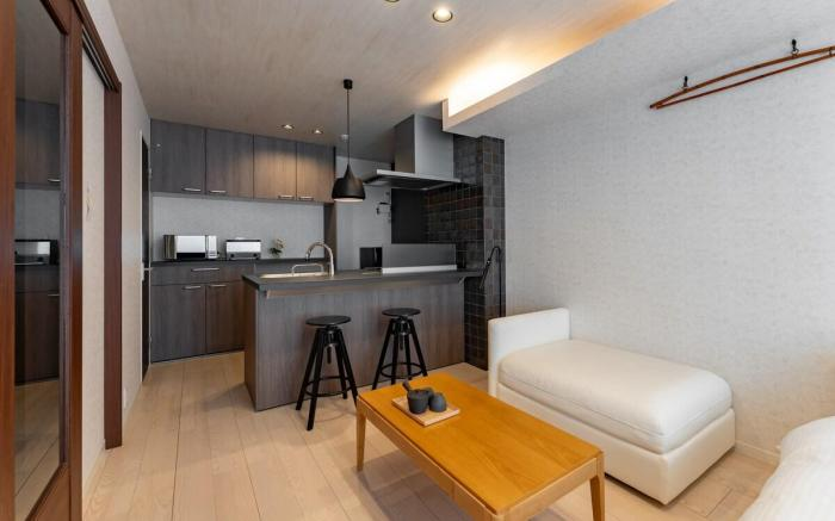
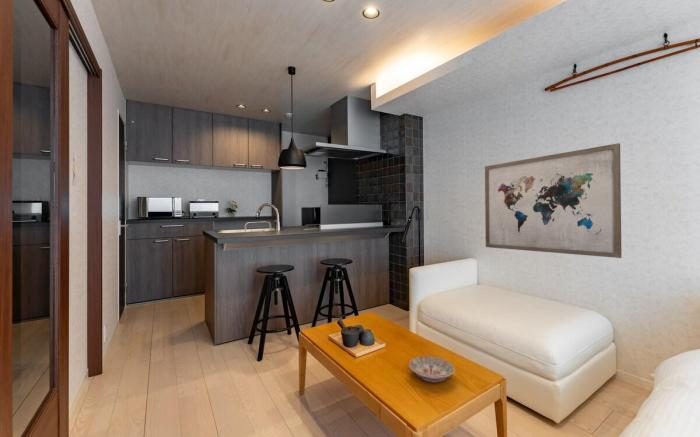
+ wall art [484,142,622,259]
+ bowl [408,355,456,384]
